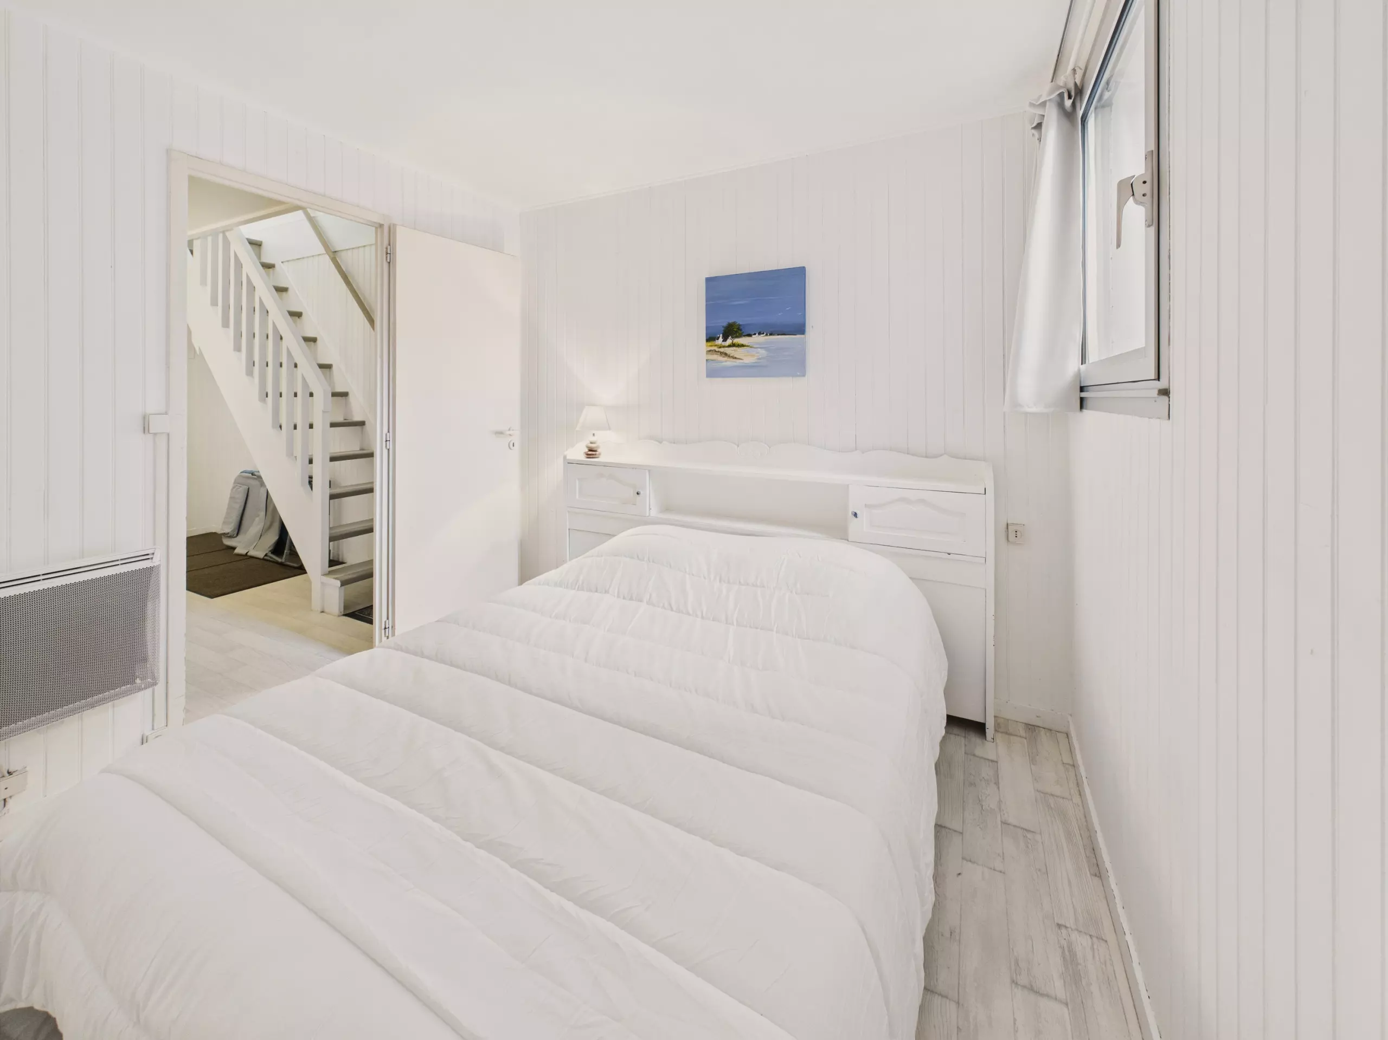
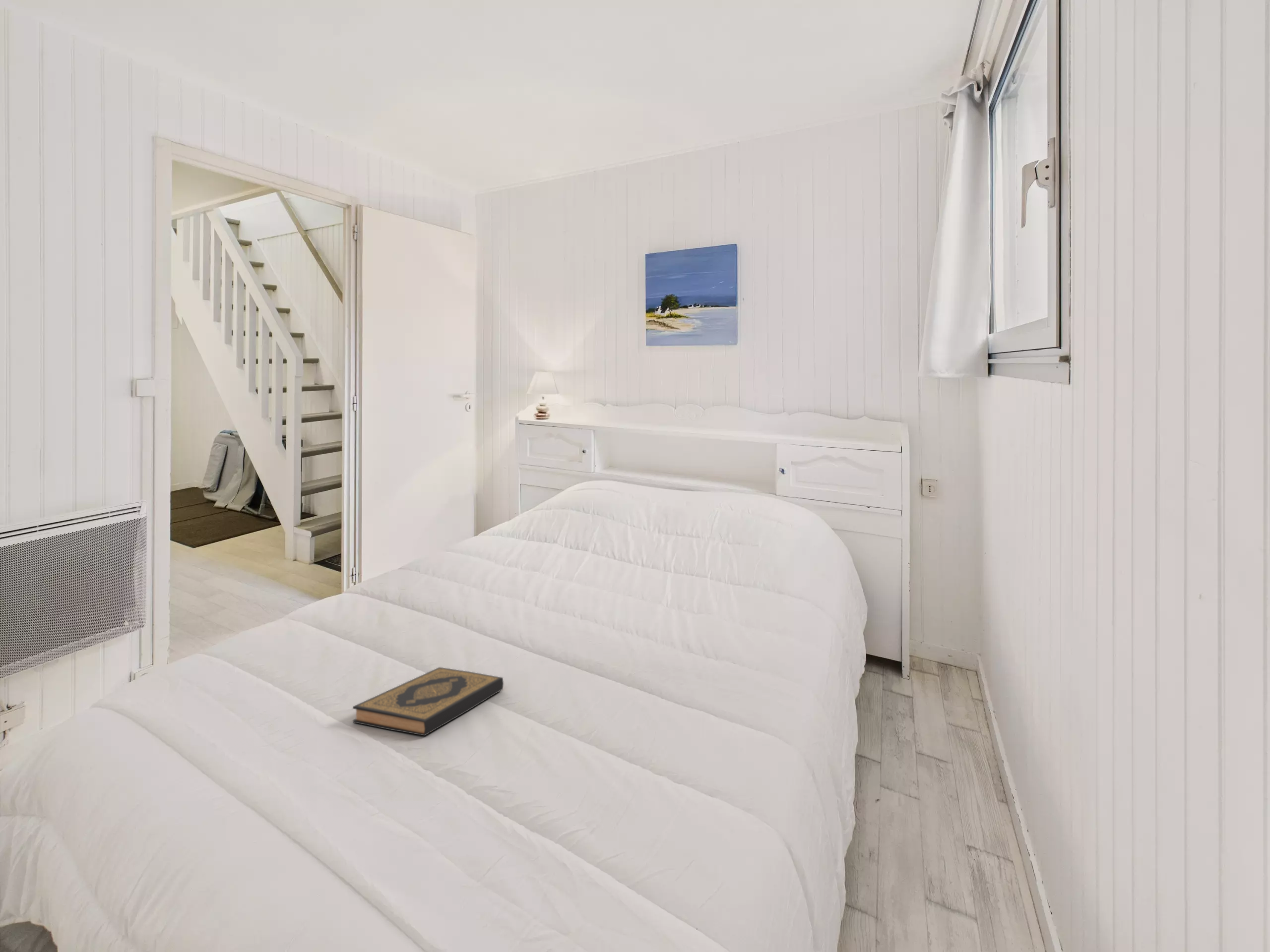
+ hardback book [352,667,504,736]
